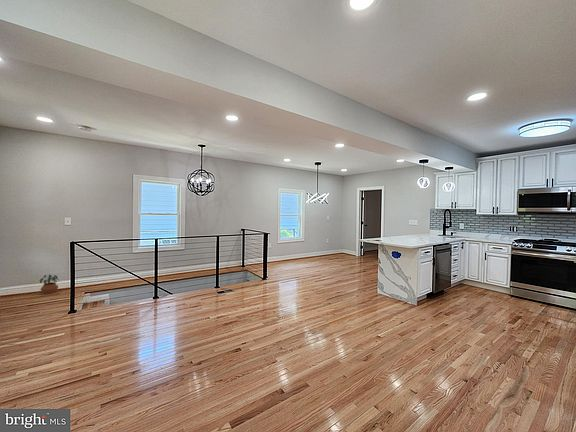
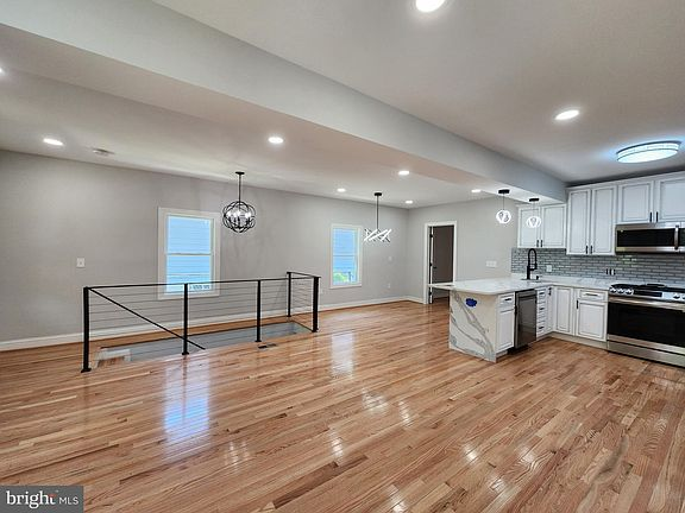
- potted plant [39,274,60,295]
